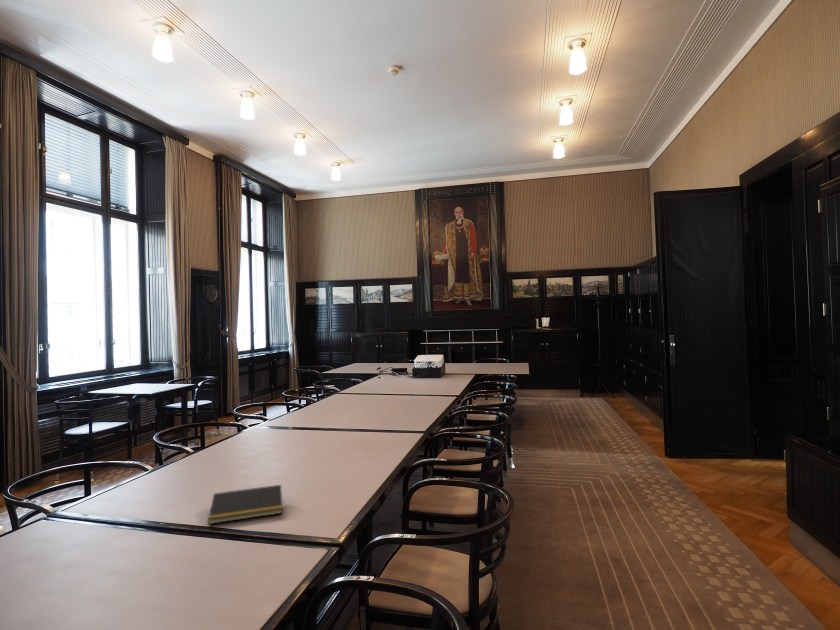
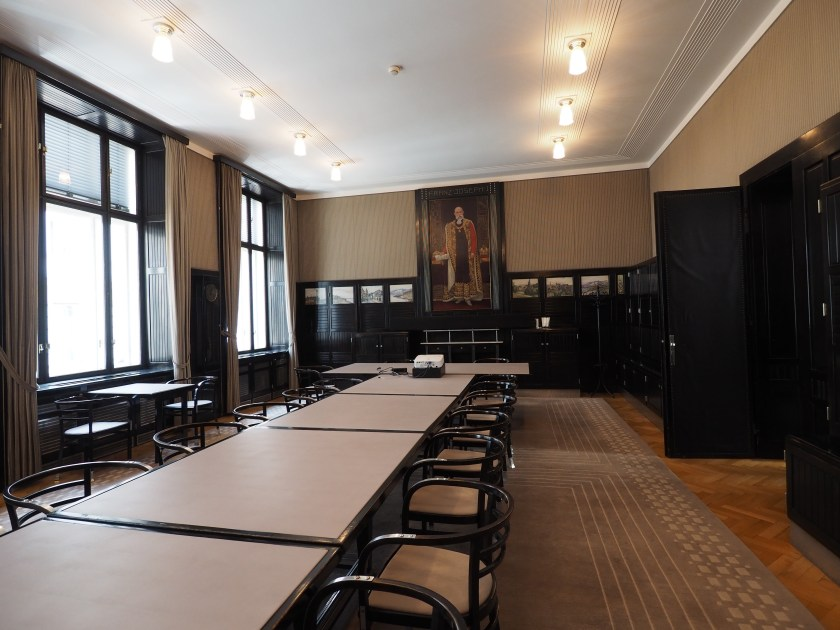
- notepad [207,484,283,525]
